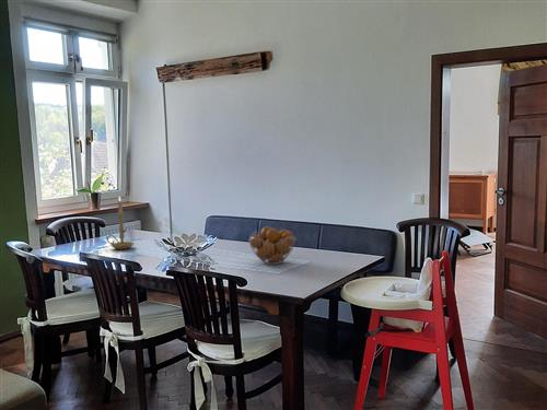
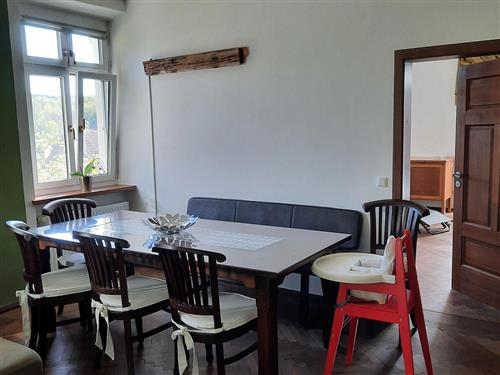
- candle holder [105,196,135,250]
- fruit basket [247,225,296,266]
